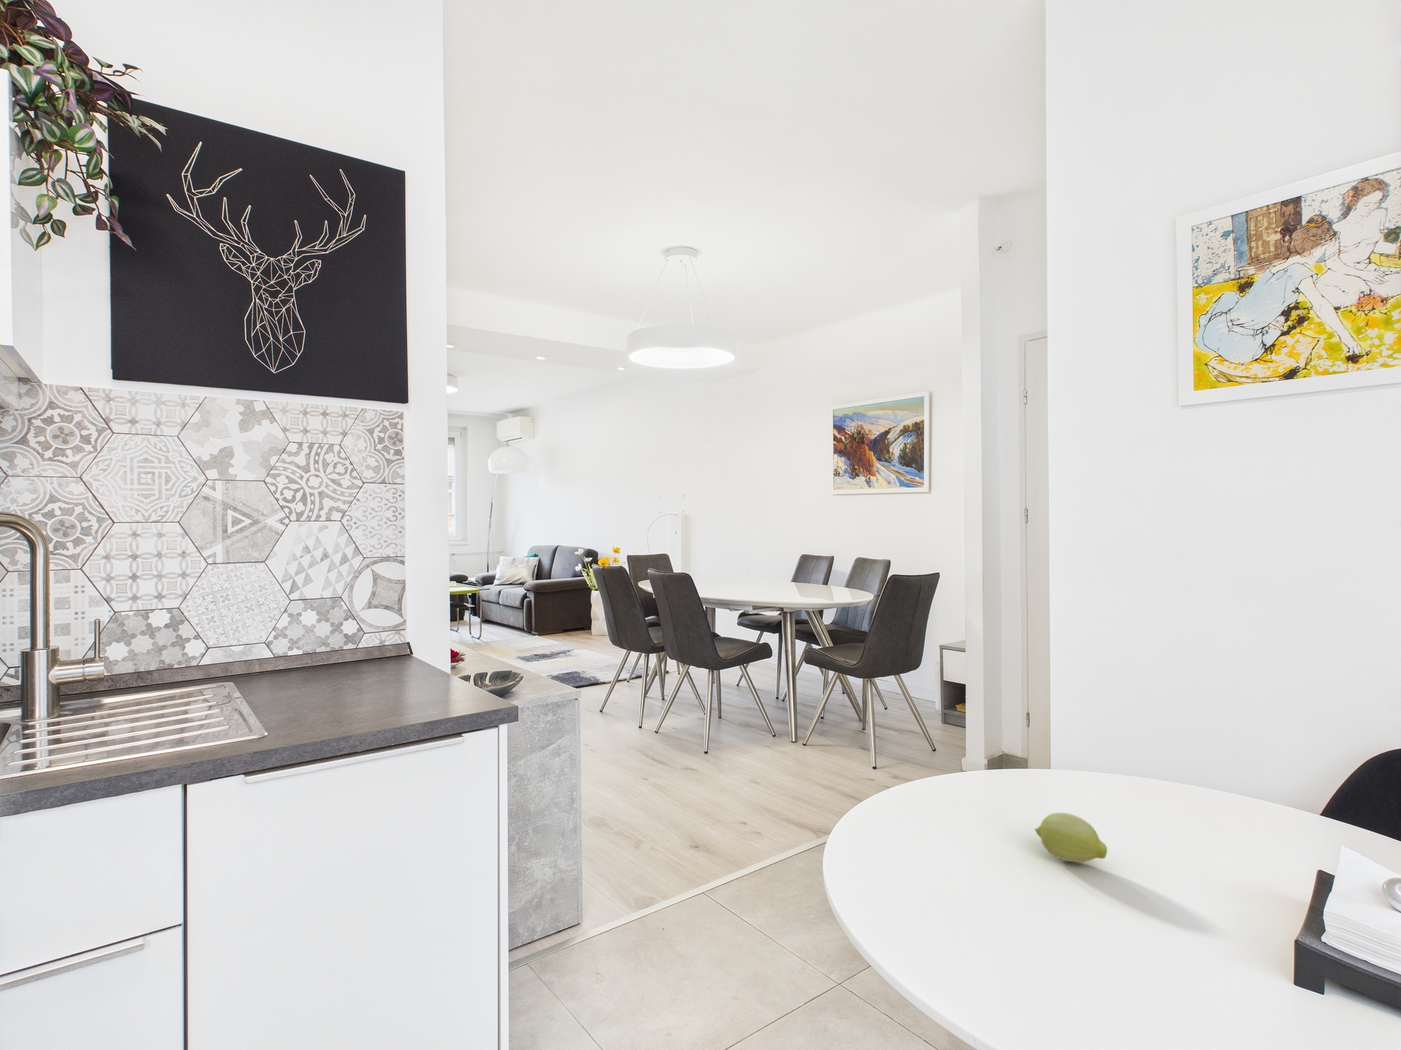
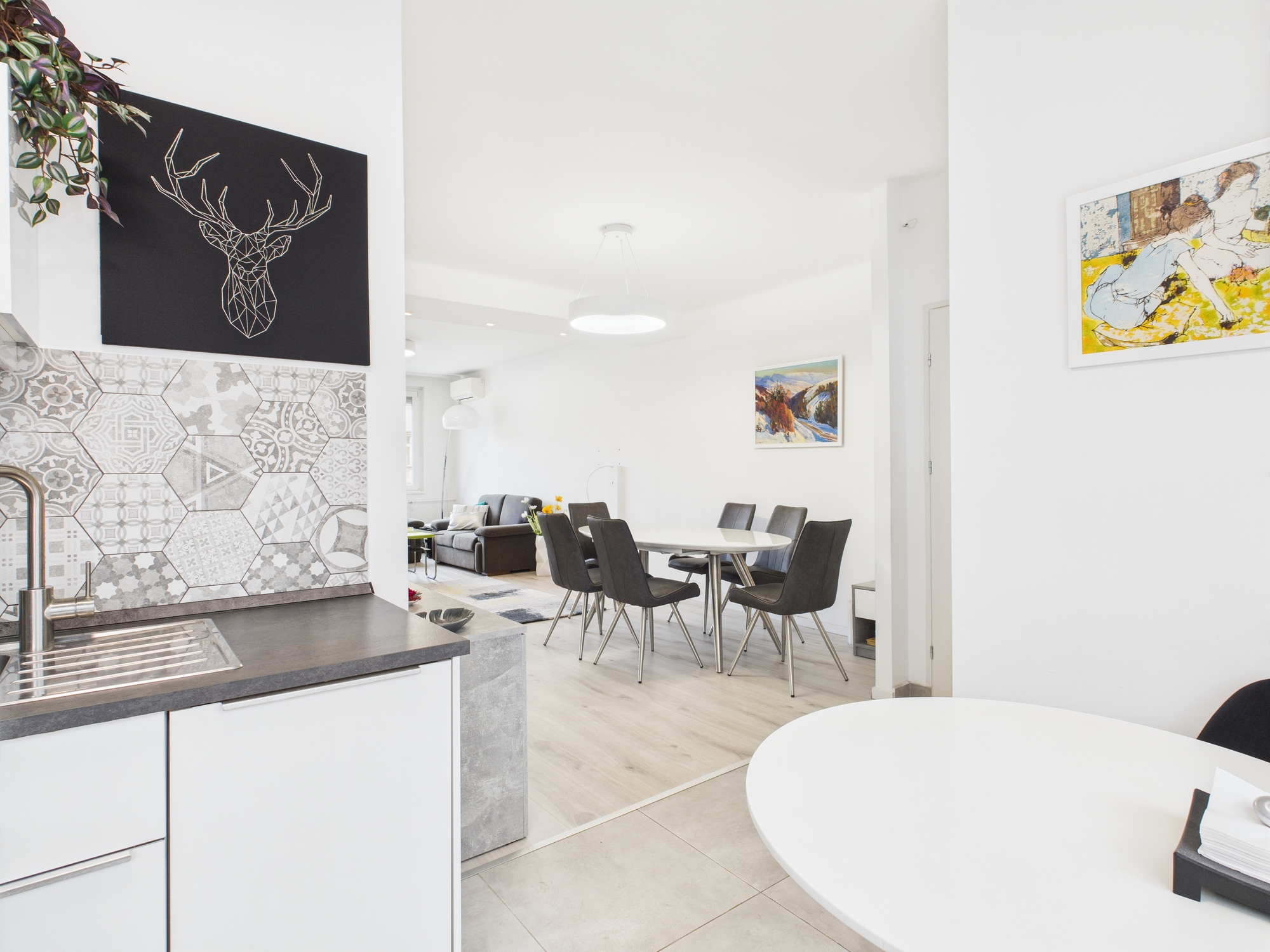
- fruit [1034,812,1109,864]
